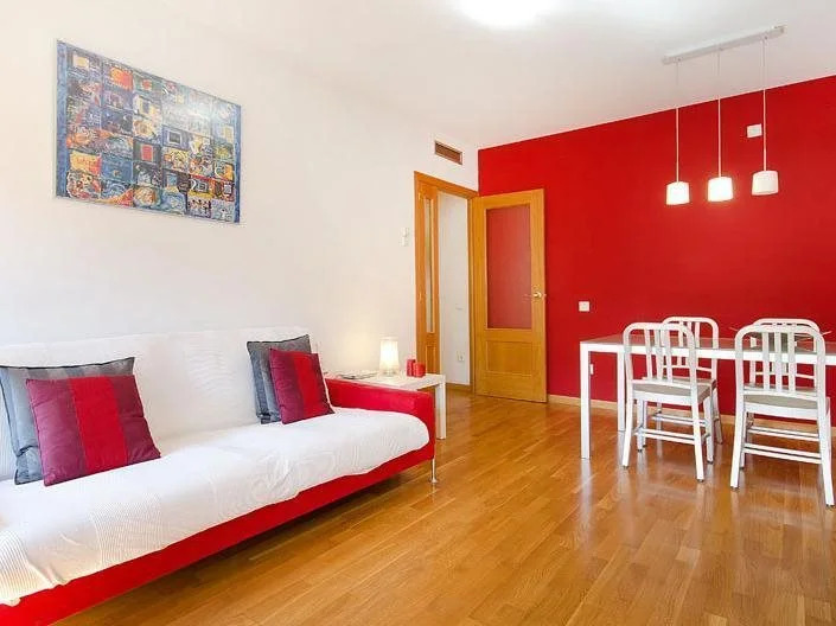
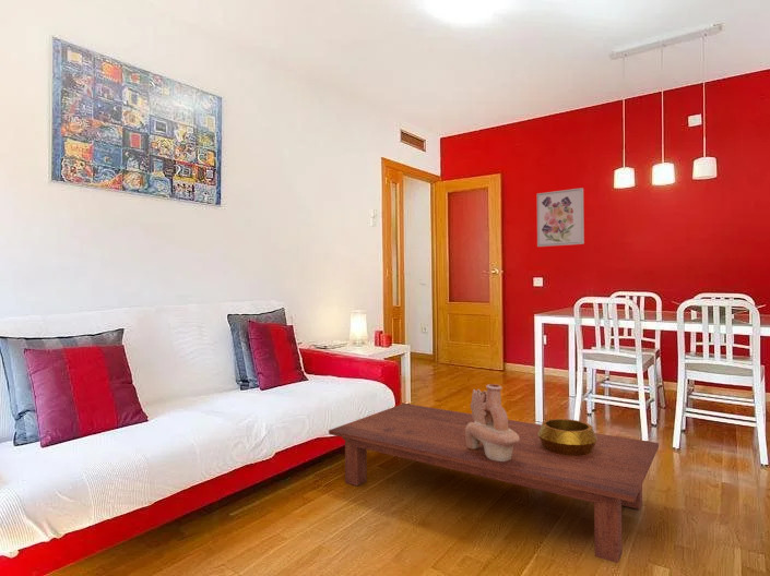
+ wall art [536,187,585,248]
+ decorative bowl [537,418,597,456]
+ coffee table [328,403,660,564]
+ decorative vase [465,383,520,461]
